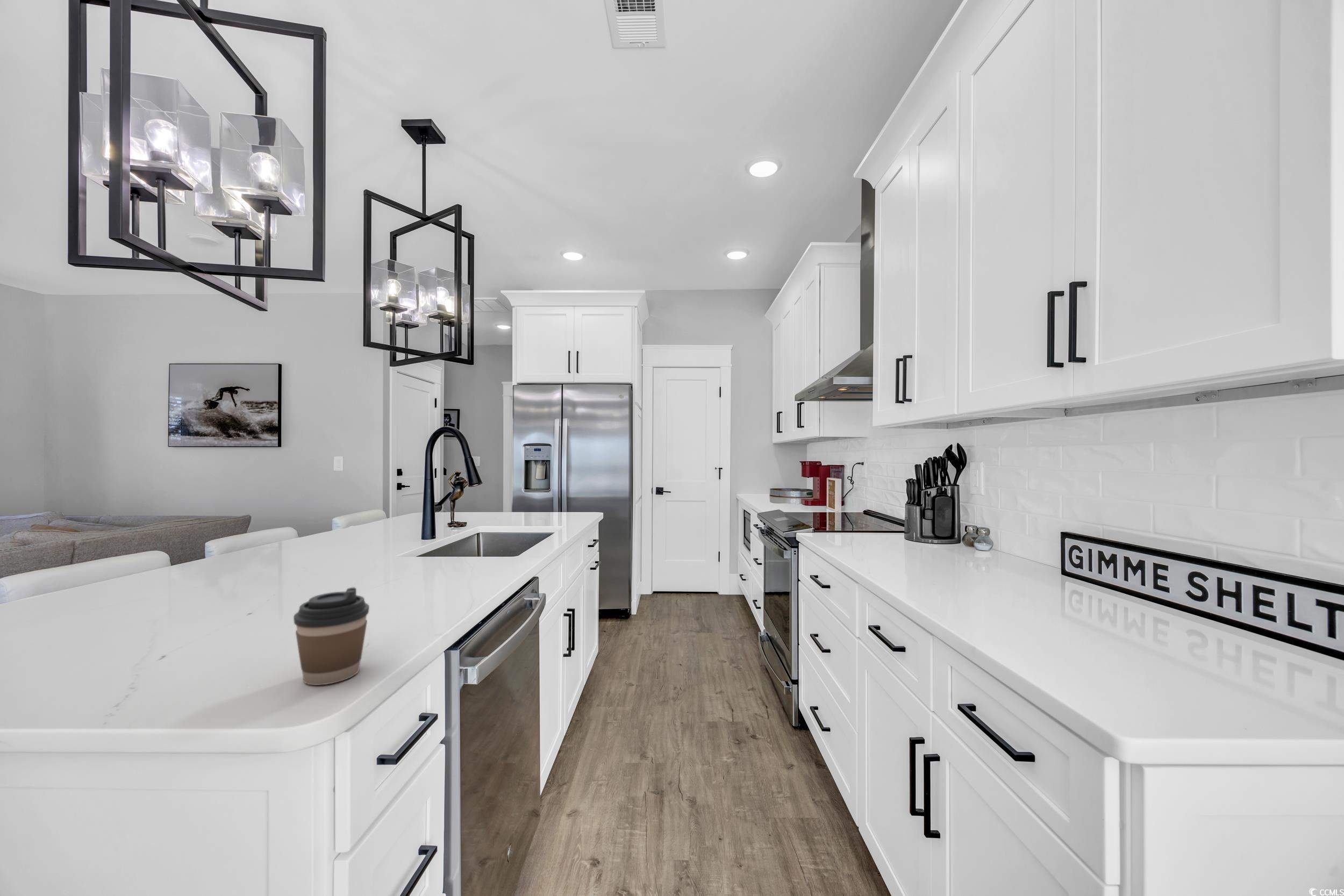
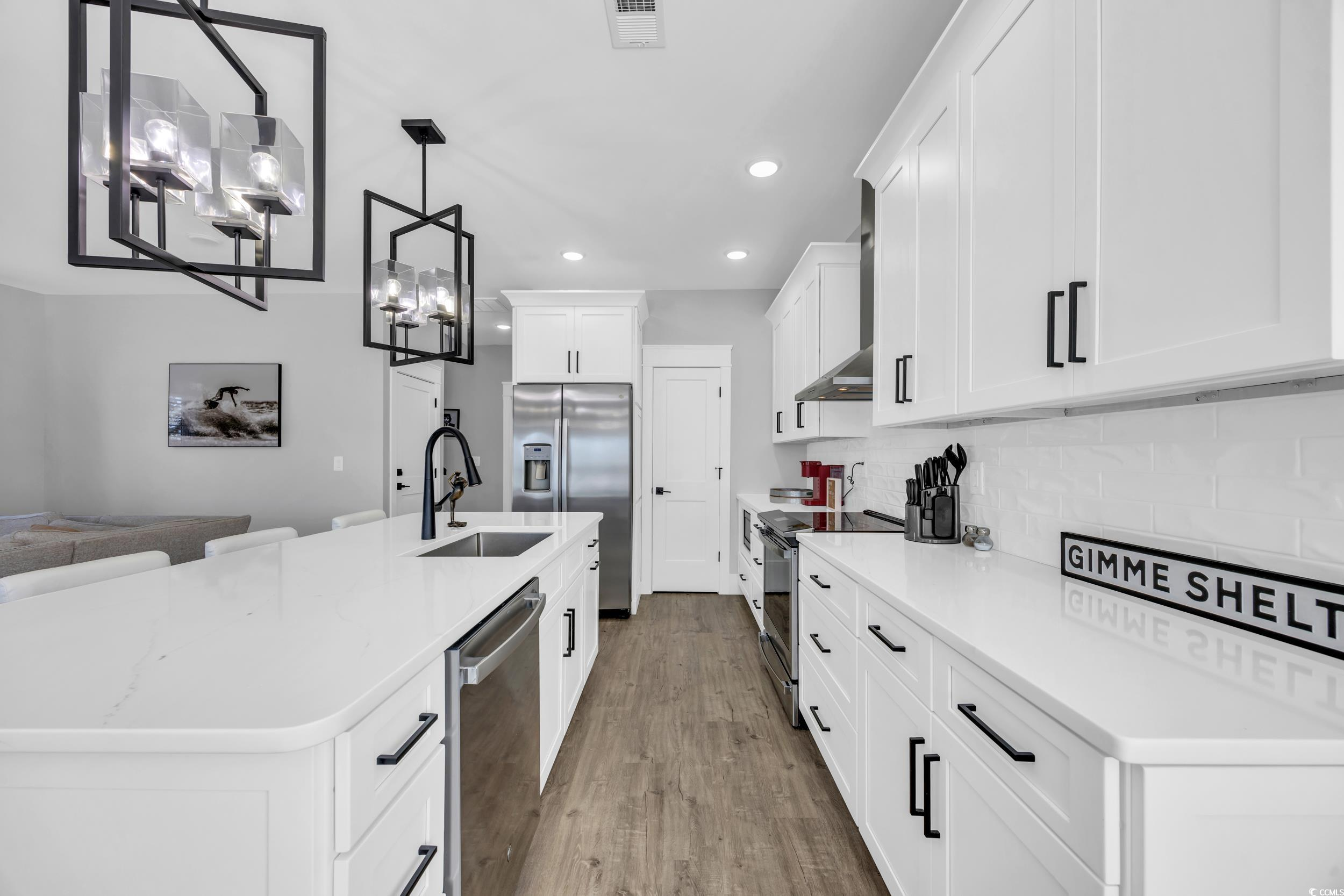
- coffee cup [293,587,370,686]
